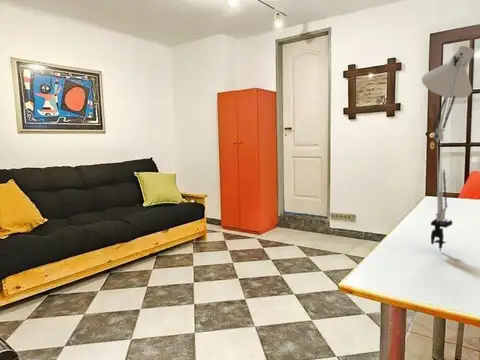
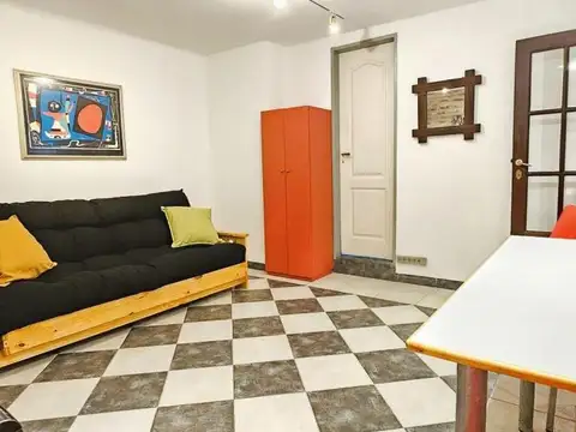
- desk lamp [421,45,475,252]
